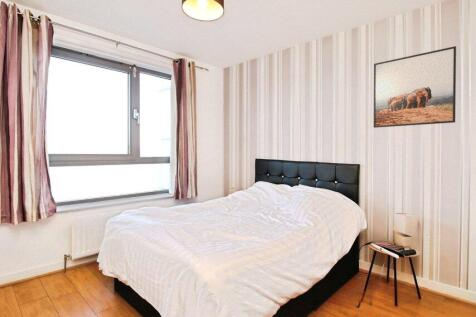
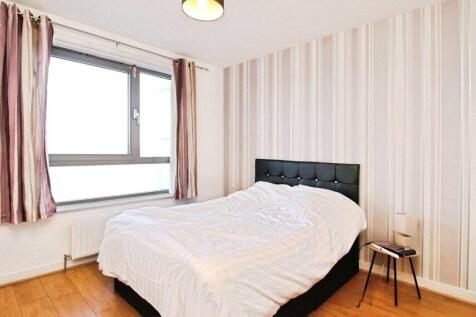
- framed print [373,45,457,129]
